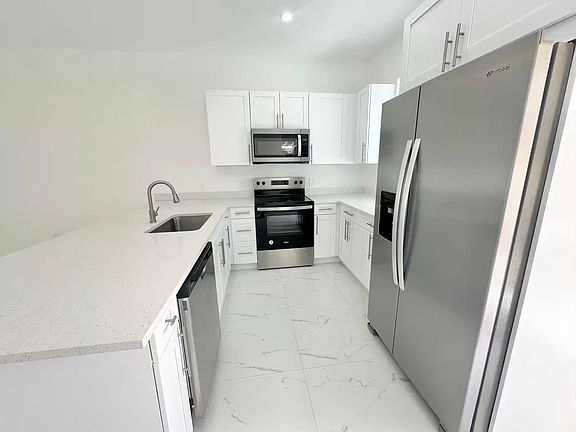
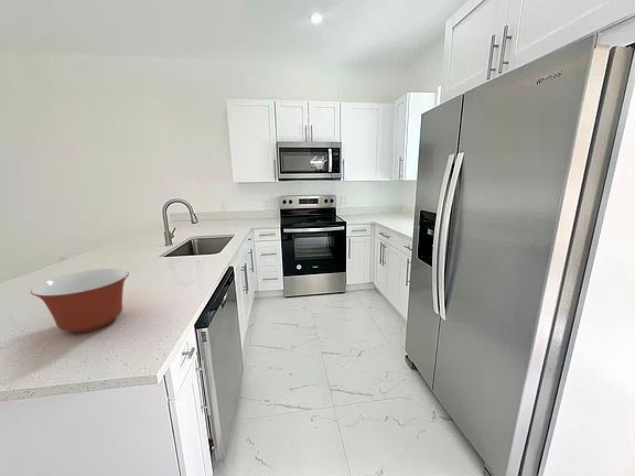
+ mixing bowl [30,267,130,334]
